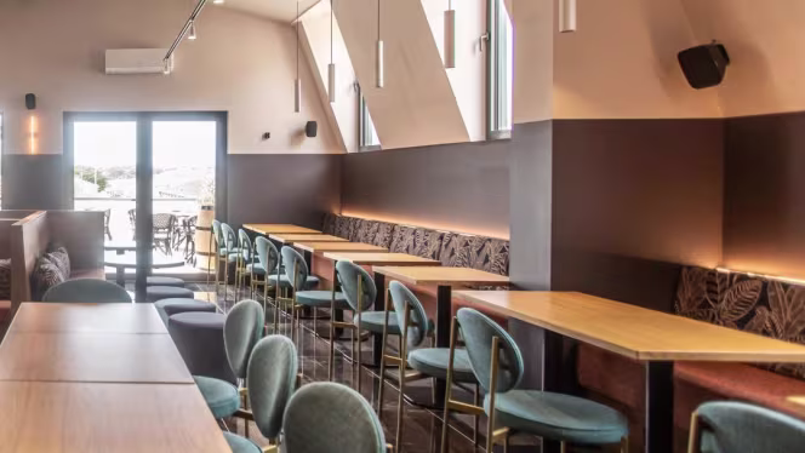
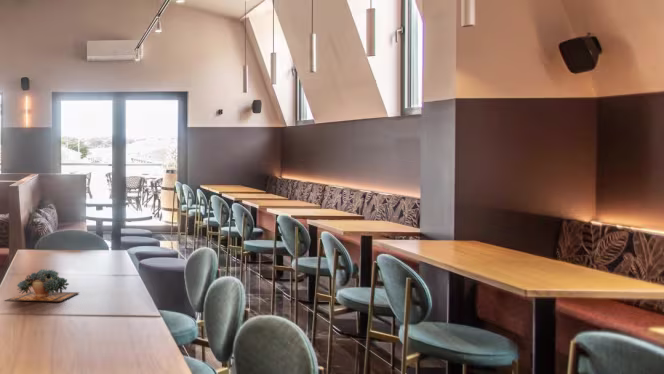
+ succulent plant [3,268,80,303]
